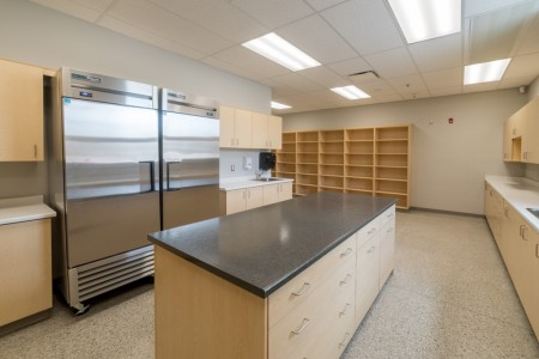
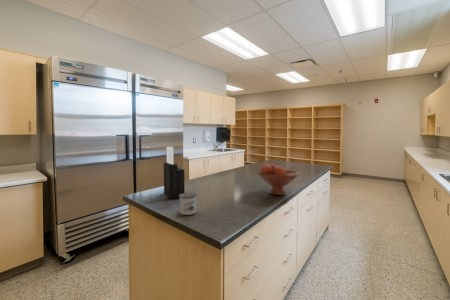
+ knife block [163,146,186,200]
+ fruit bowl [256,163,300,196]
+ mug [179,192,202,216]
